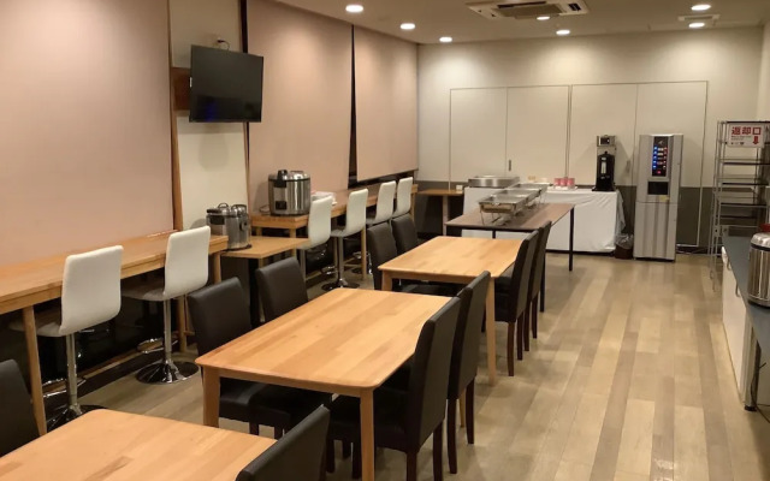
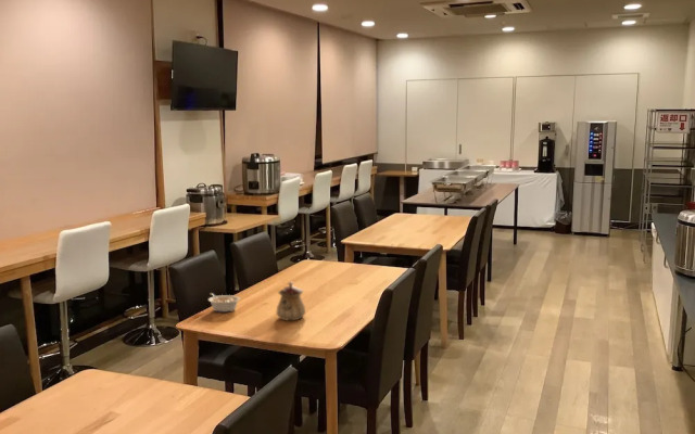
+ legume [207,292,241,314]
+ teapot [275,281,306,321]
